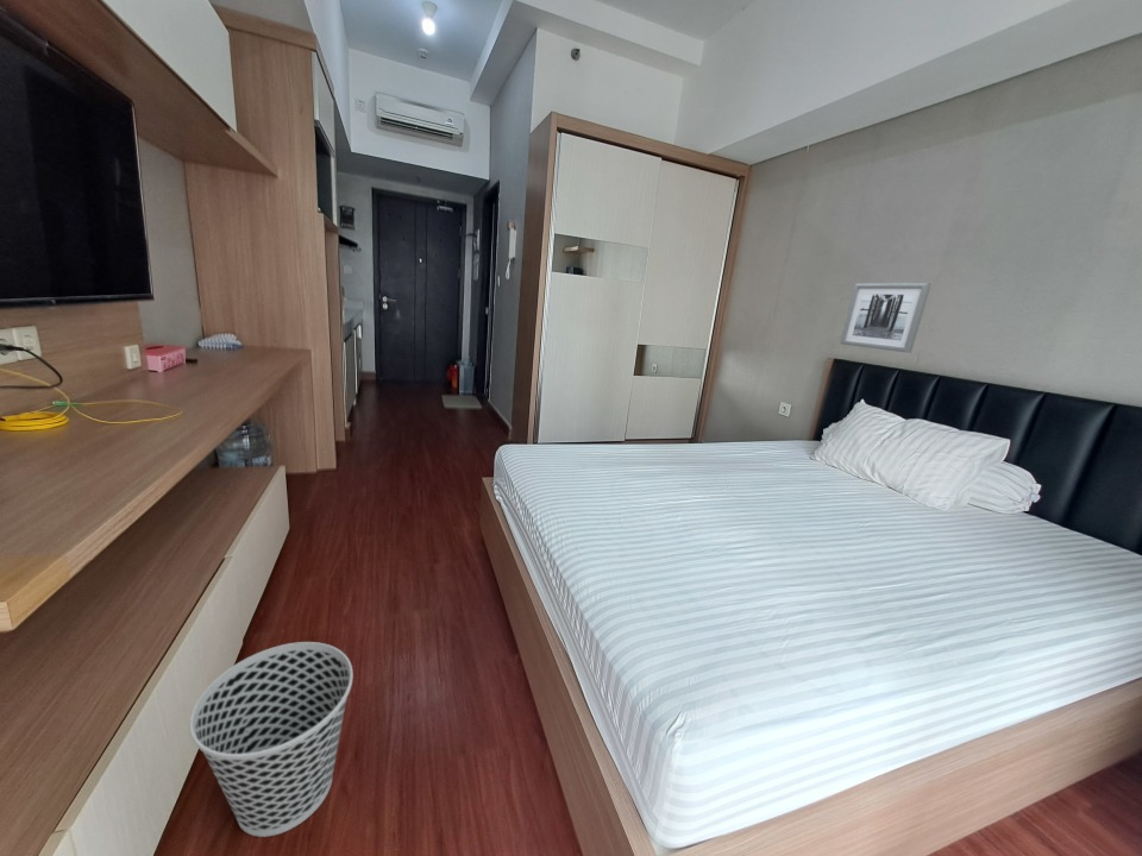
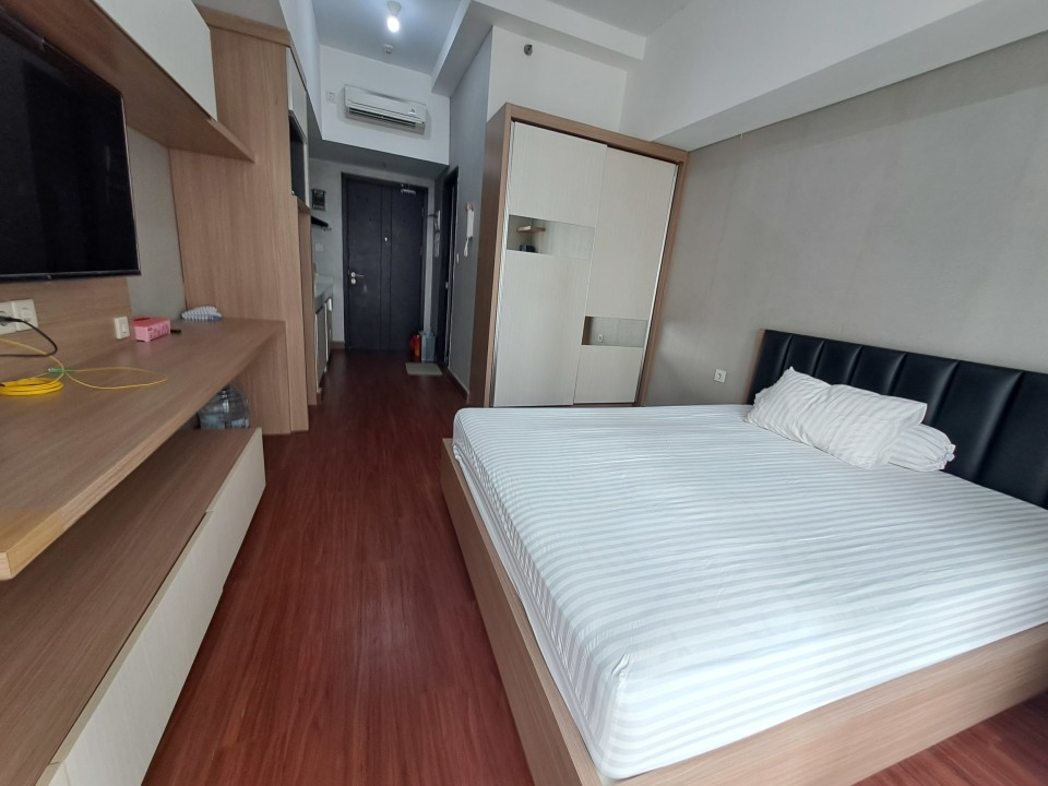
- wastebasket [189,641,354,838]
- wall art [839,282,933,354]
